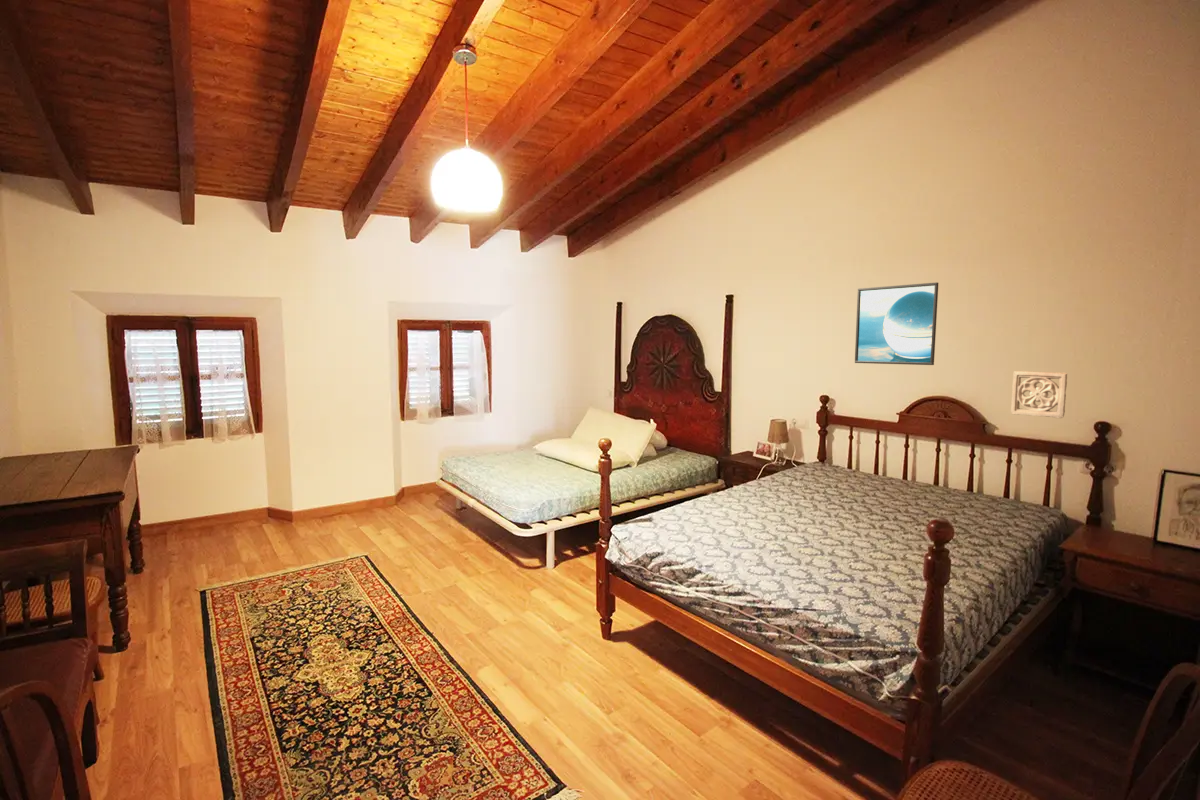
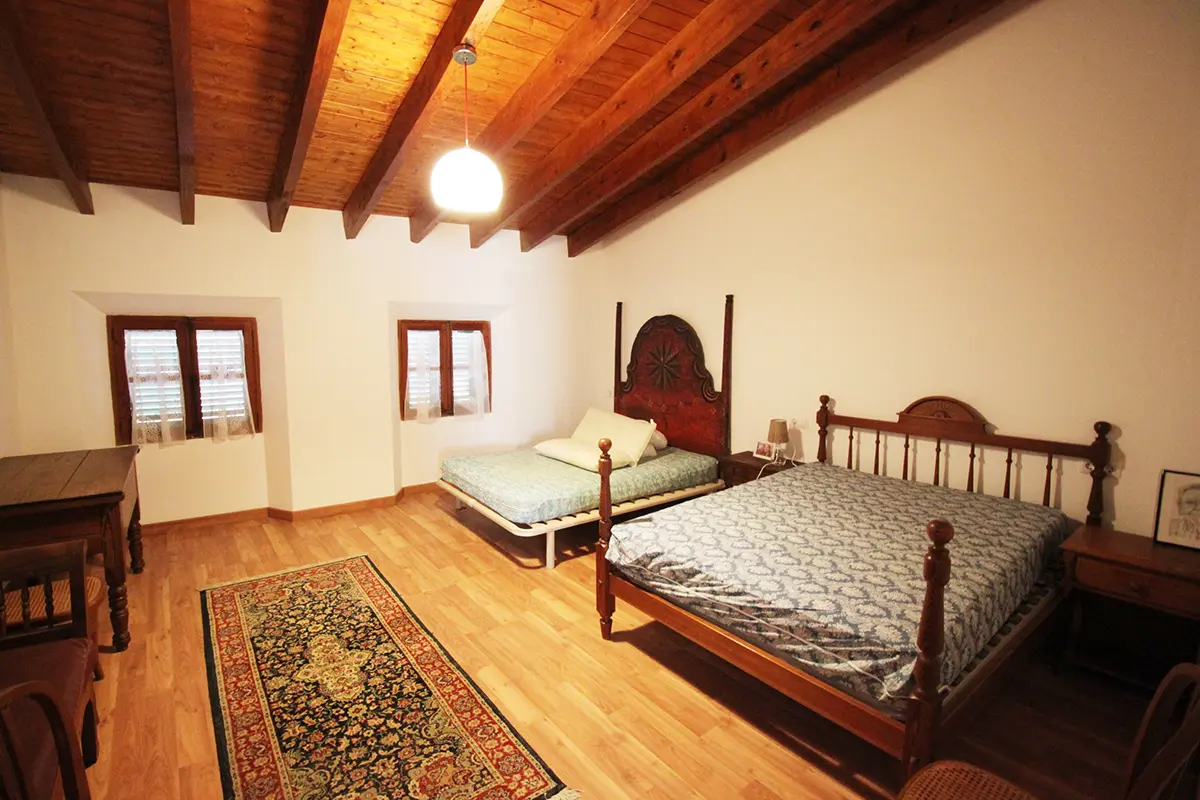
- wall ornament [1010,370,1068,419]
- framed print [854,281,939,366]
